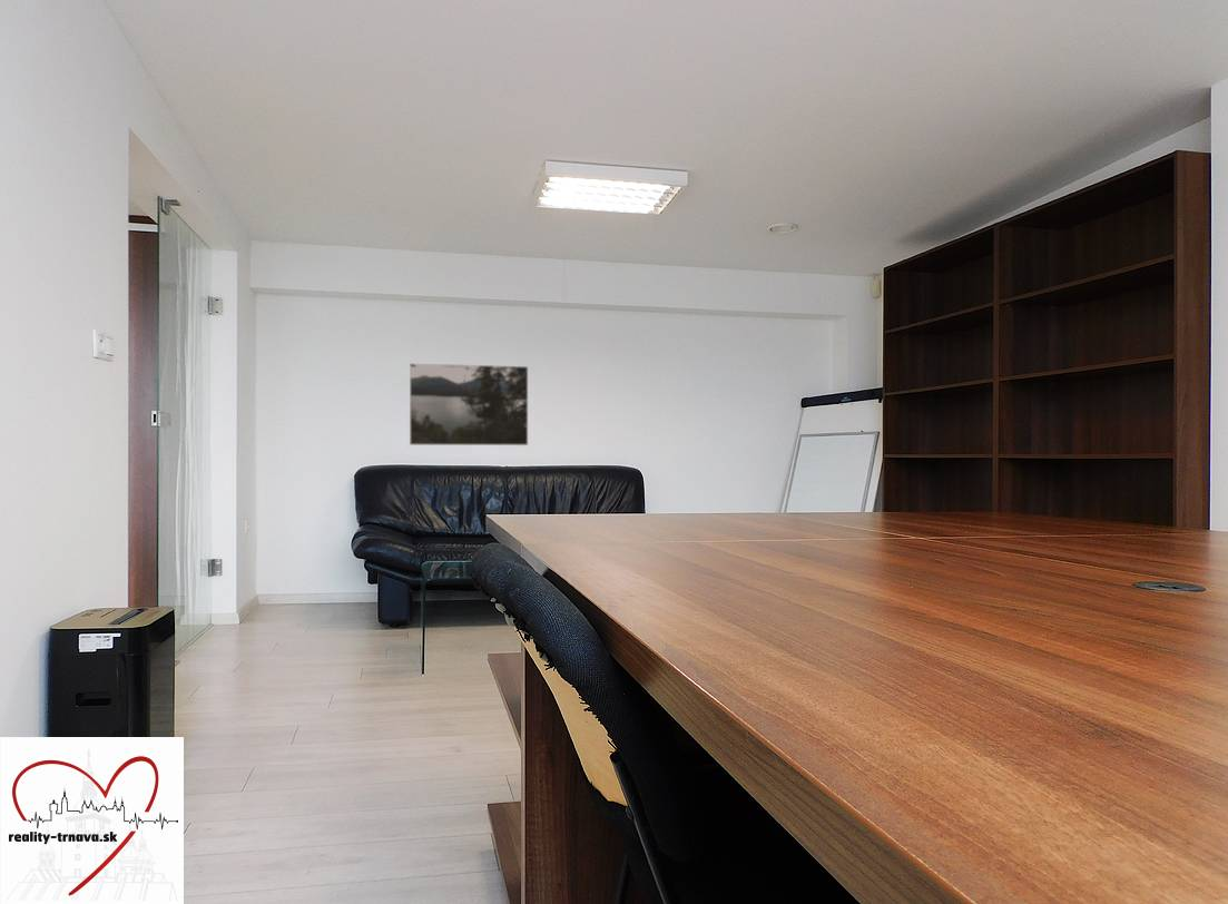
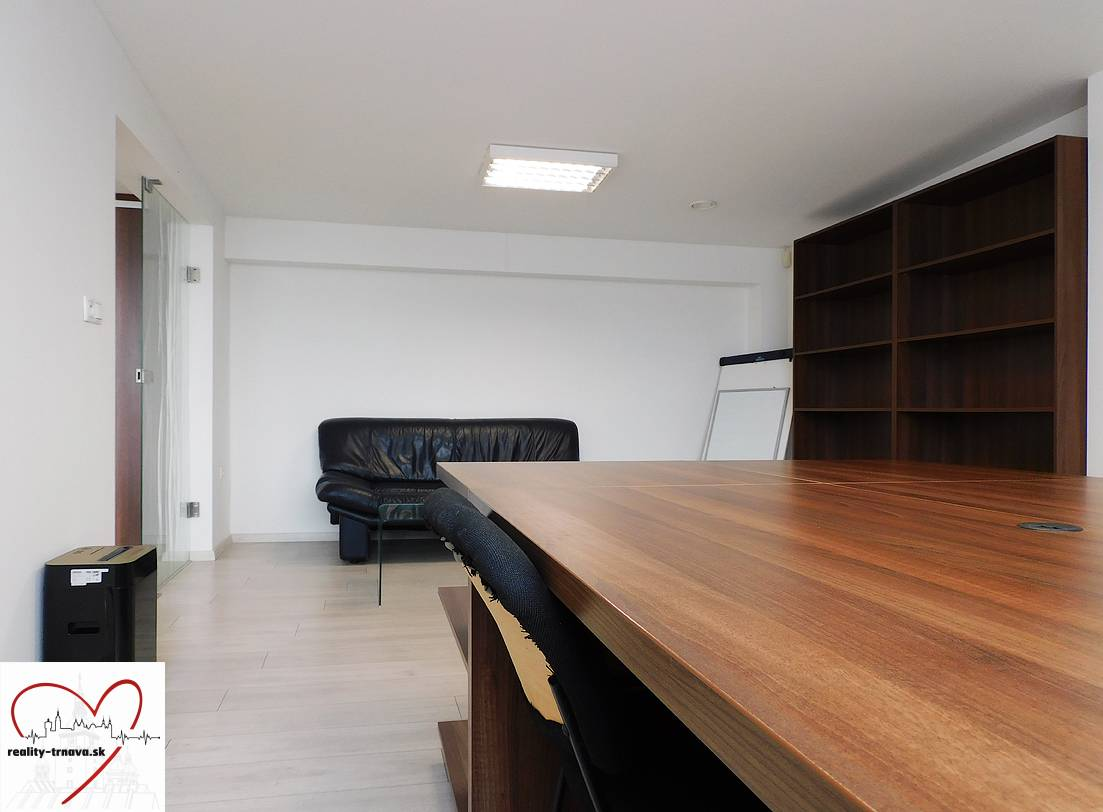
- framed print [409,363,529,446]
